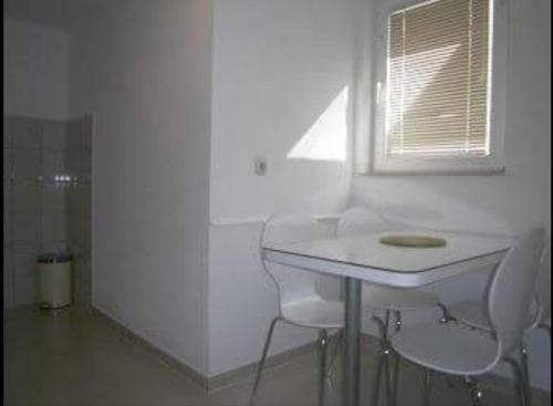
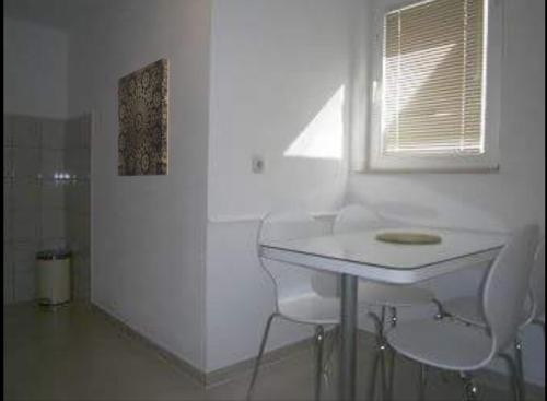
+ wall art [117,57,170,177]
